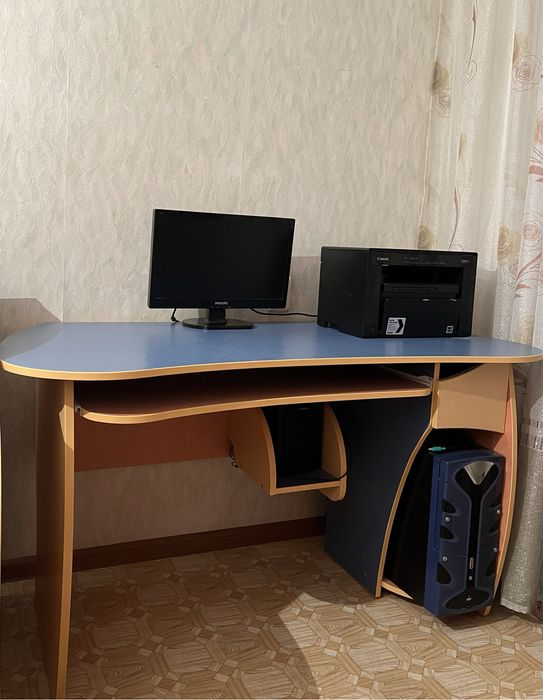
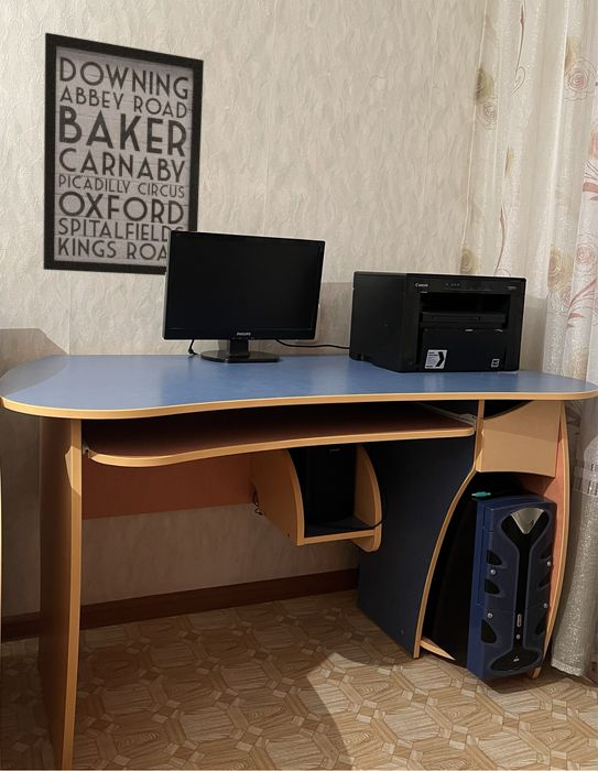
+ wall art [42,32,205,276]
